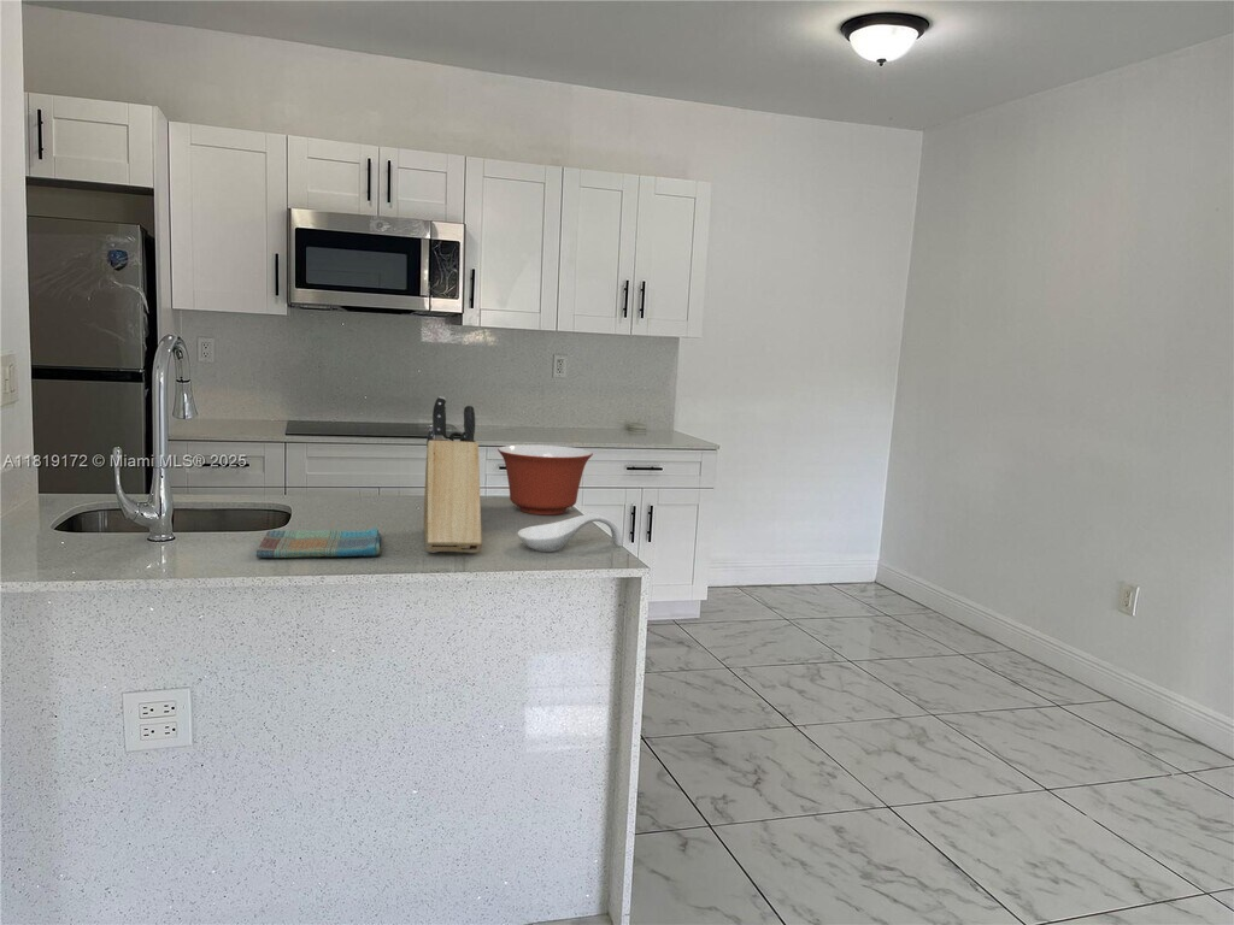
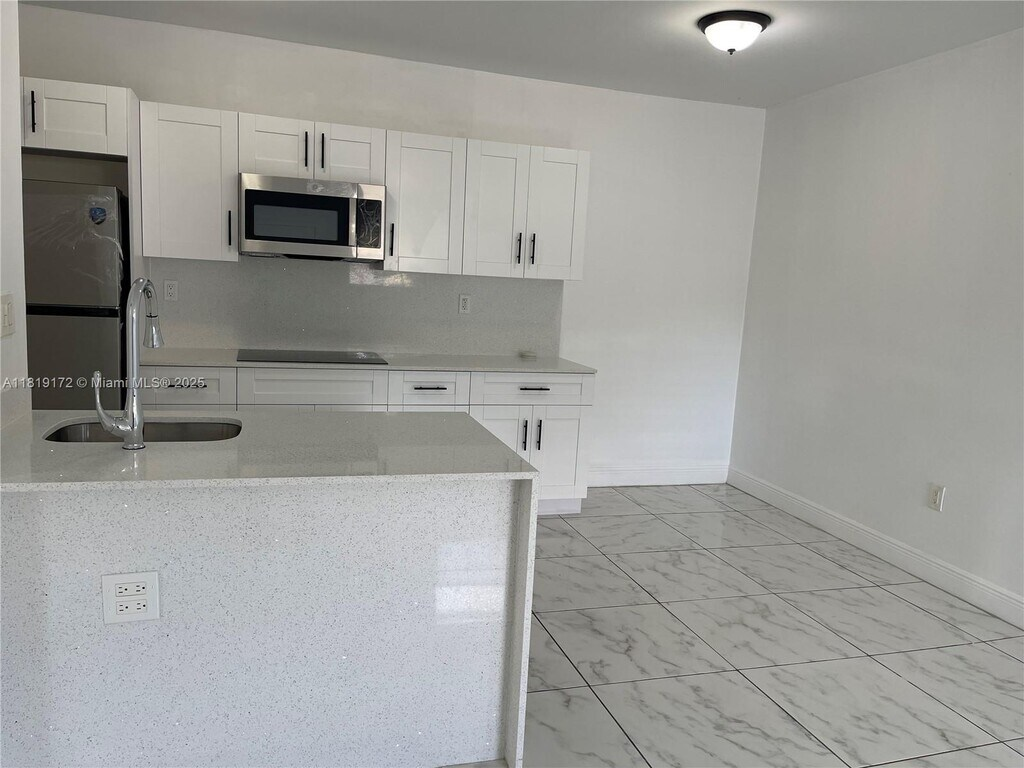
- mixing bowl [496,443,594,515]
- spoon rest [517,513,623,553]
- dish towel [255,528,382,559]
- knife block [423,395,483,554]
